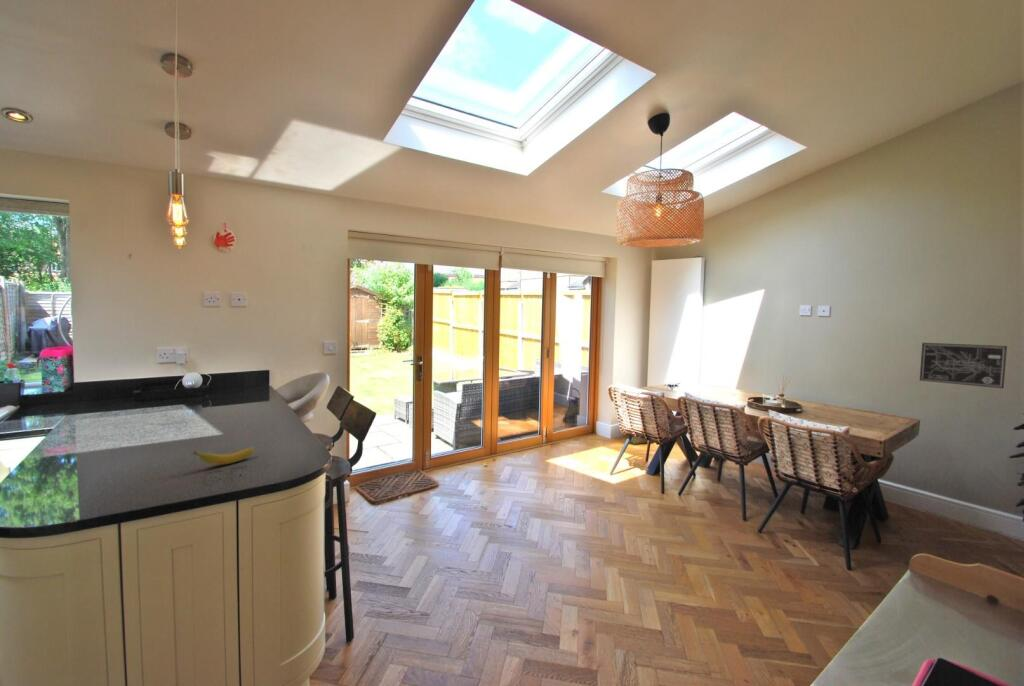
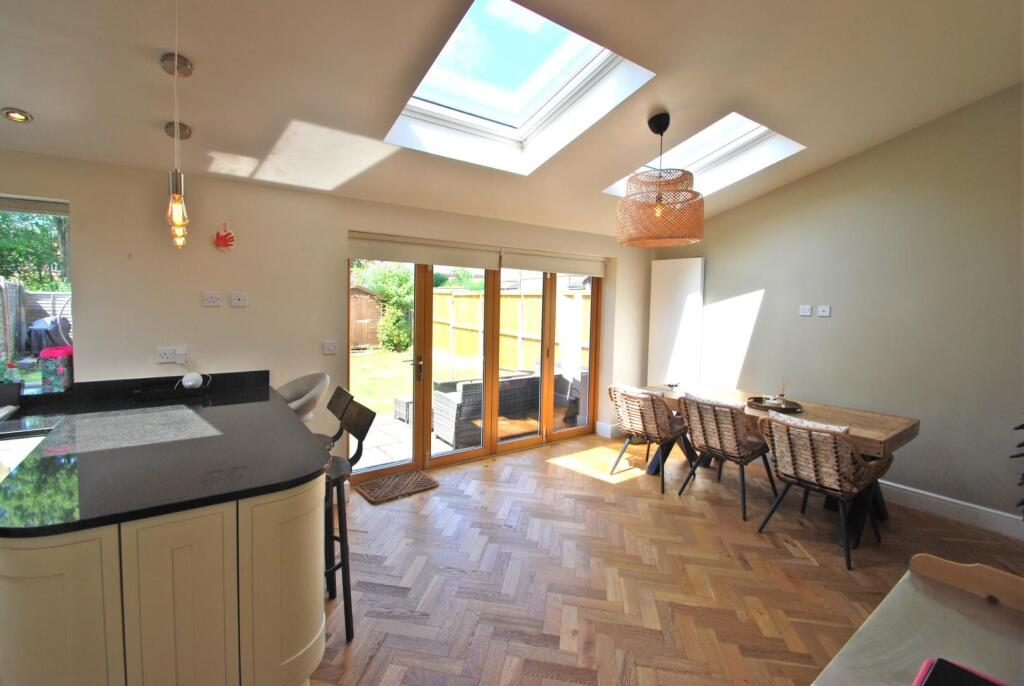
- banana [192,446,255,466]
- wall art [919,342,1008,389]
